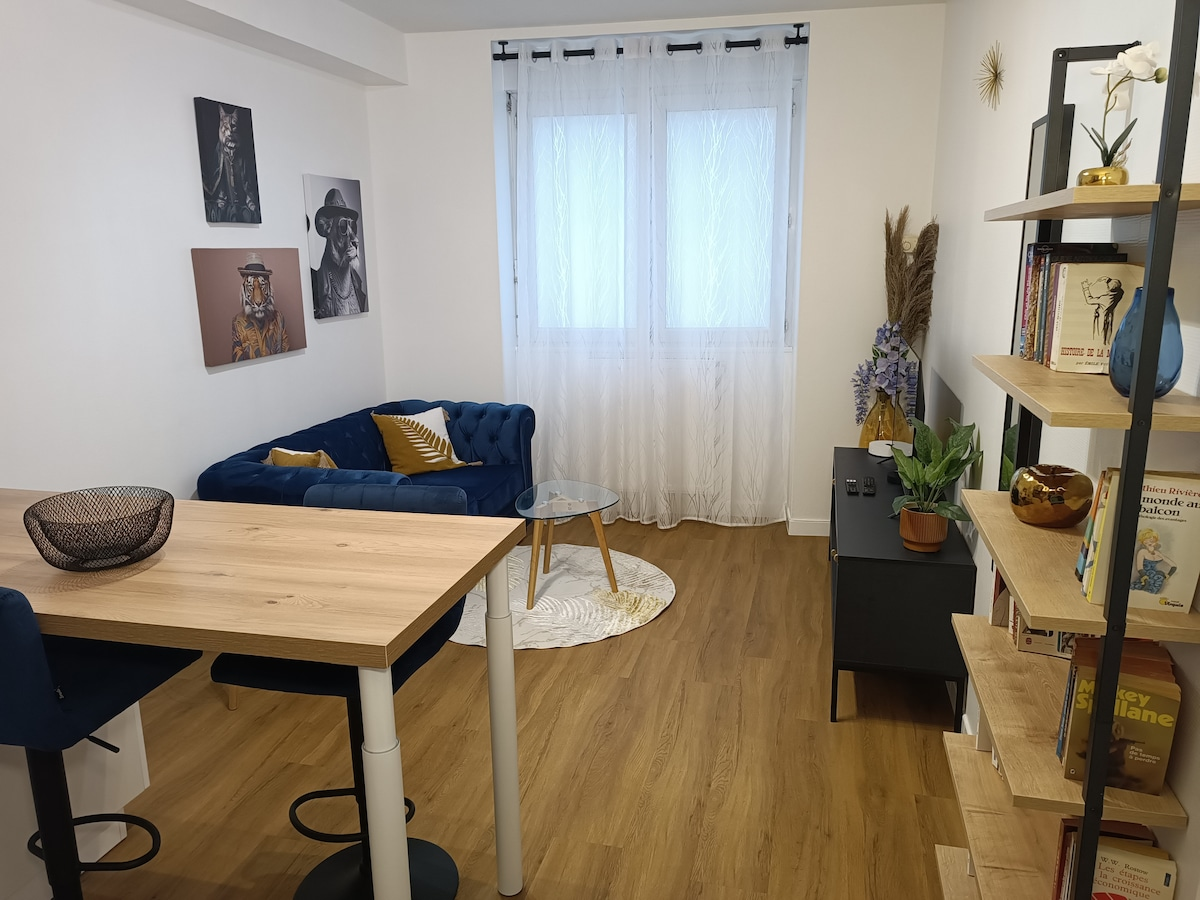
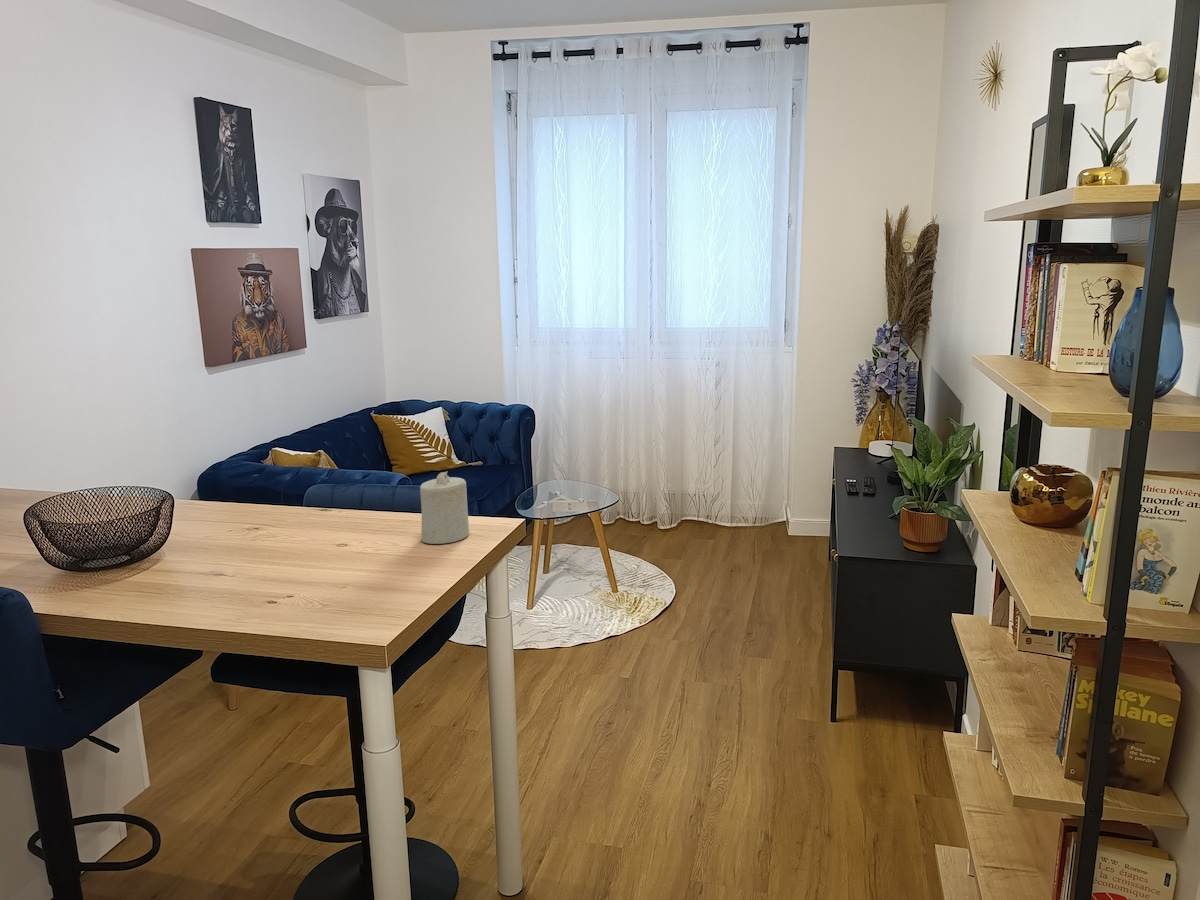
+ candle [419,471,470,545]
